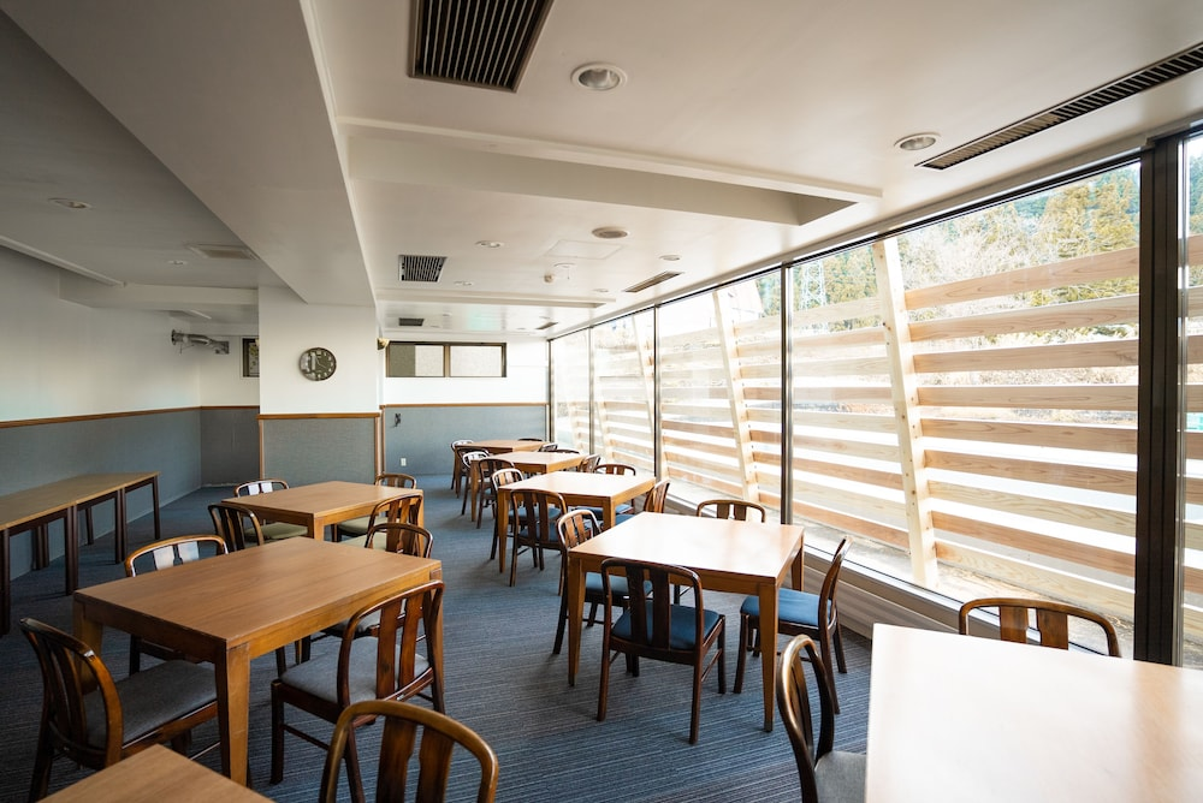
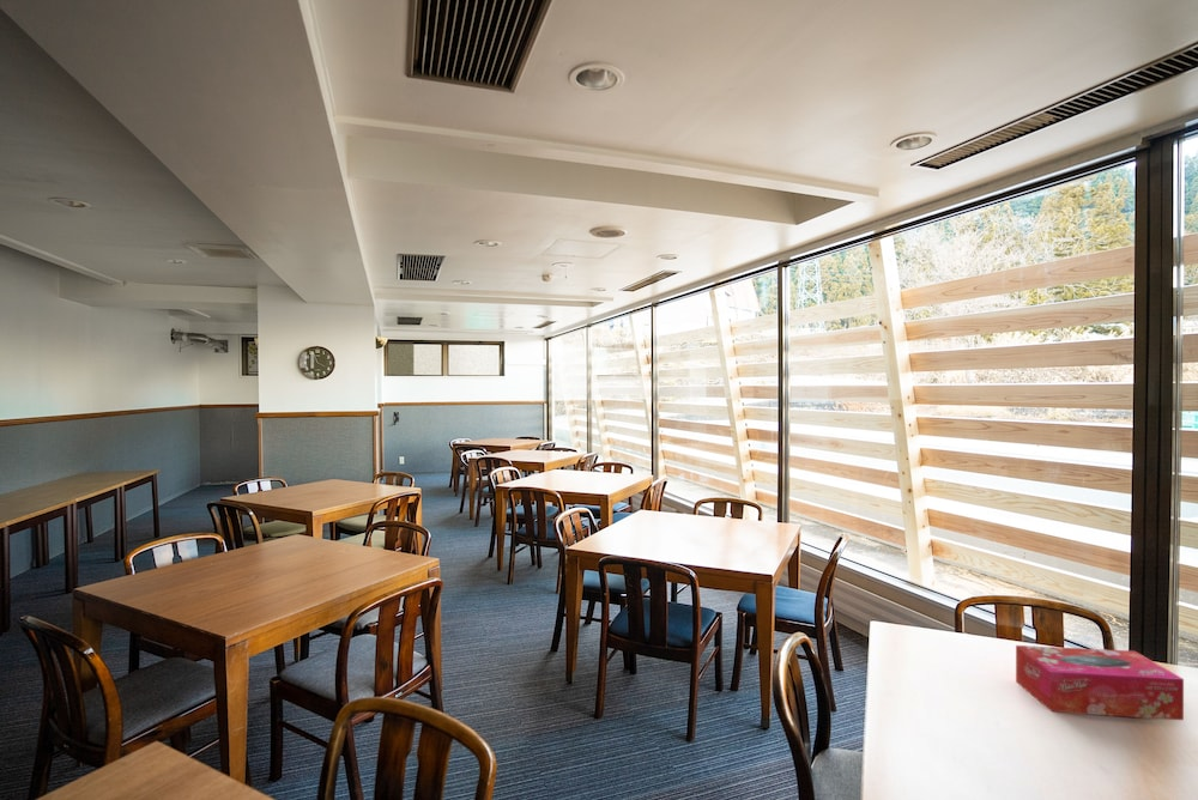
+ tissue box [1015,644,1185,721]
